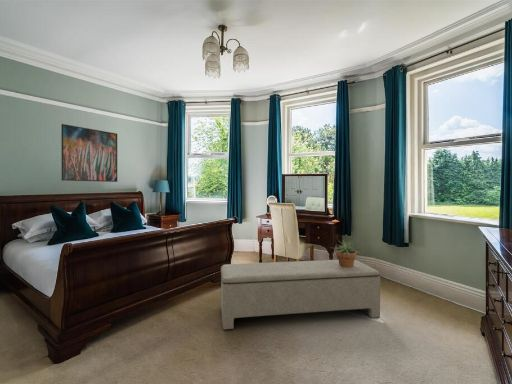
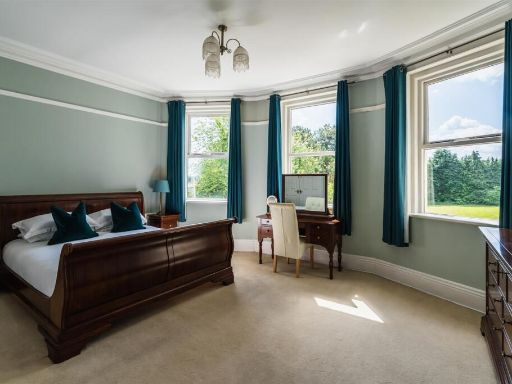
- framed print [60,123,118,183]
- potted plant [329,239,362,267]
- bench [220,259,381,330]
